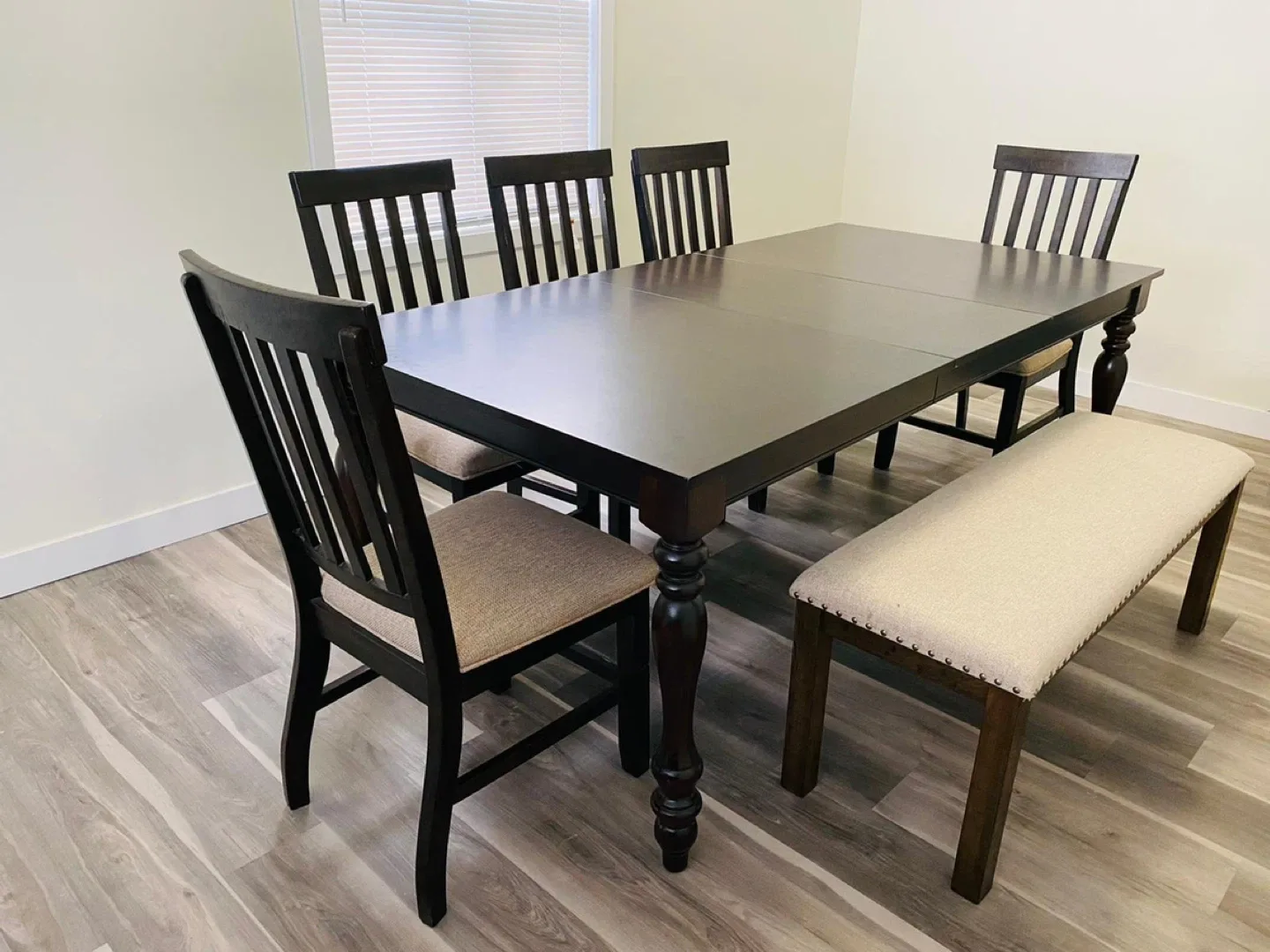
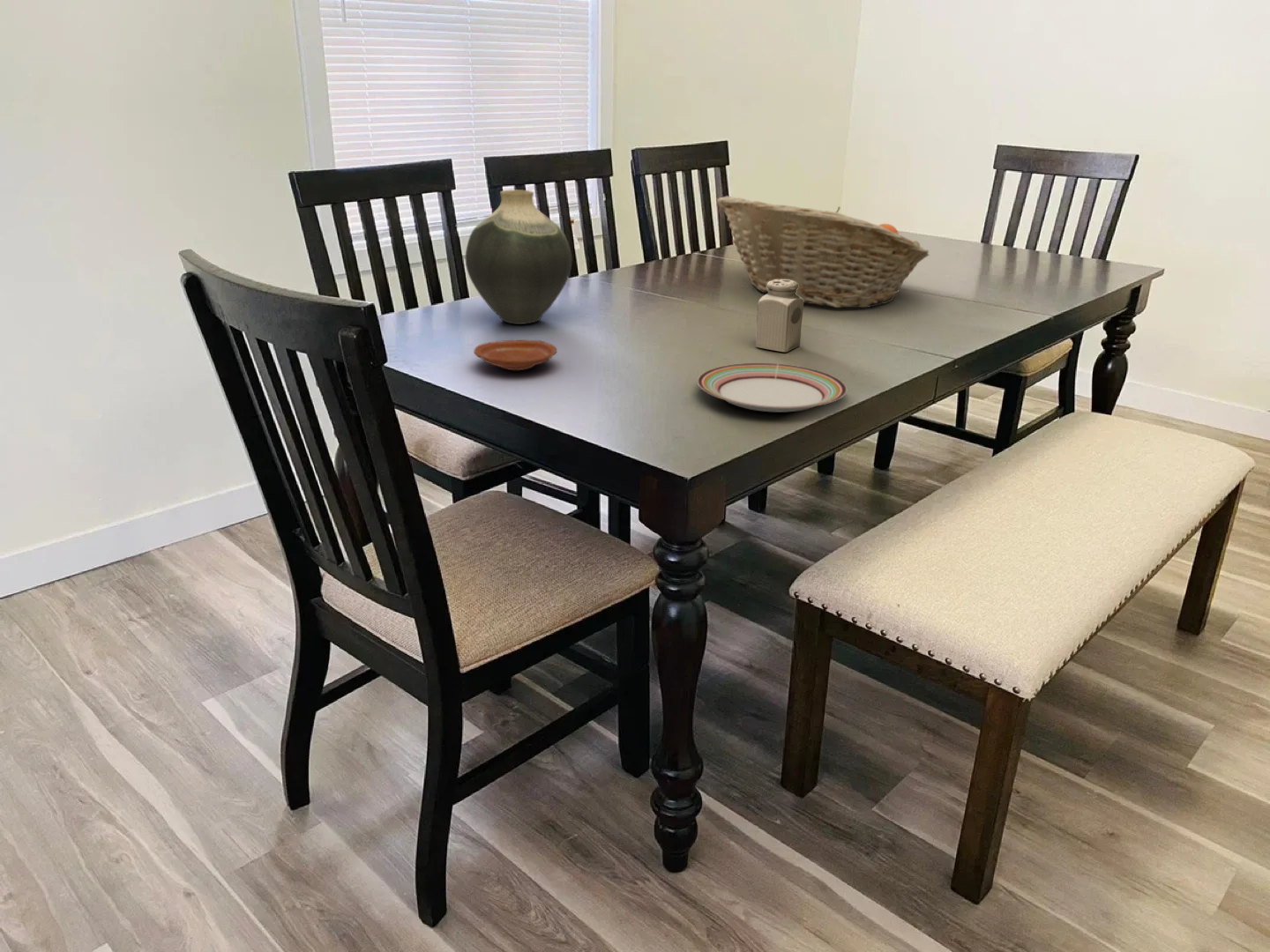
+ vase [465,190,572,325]
+ plate [697,362,848,413]
+ salt shaker [755,279,804,353]
+ plate [473,339,558,371]
+ fruit basket [716,195,930,309]
